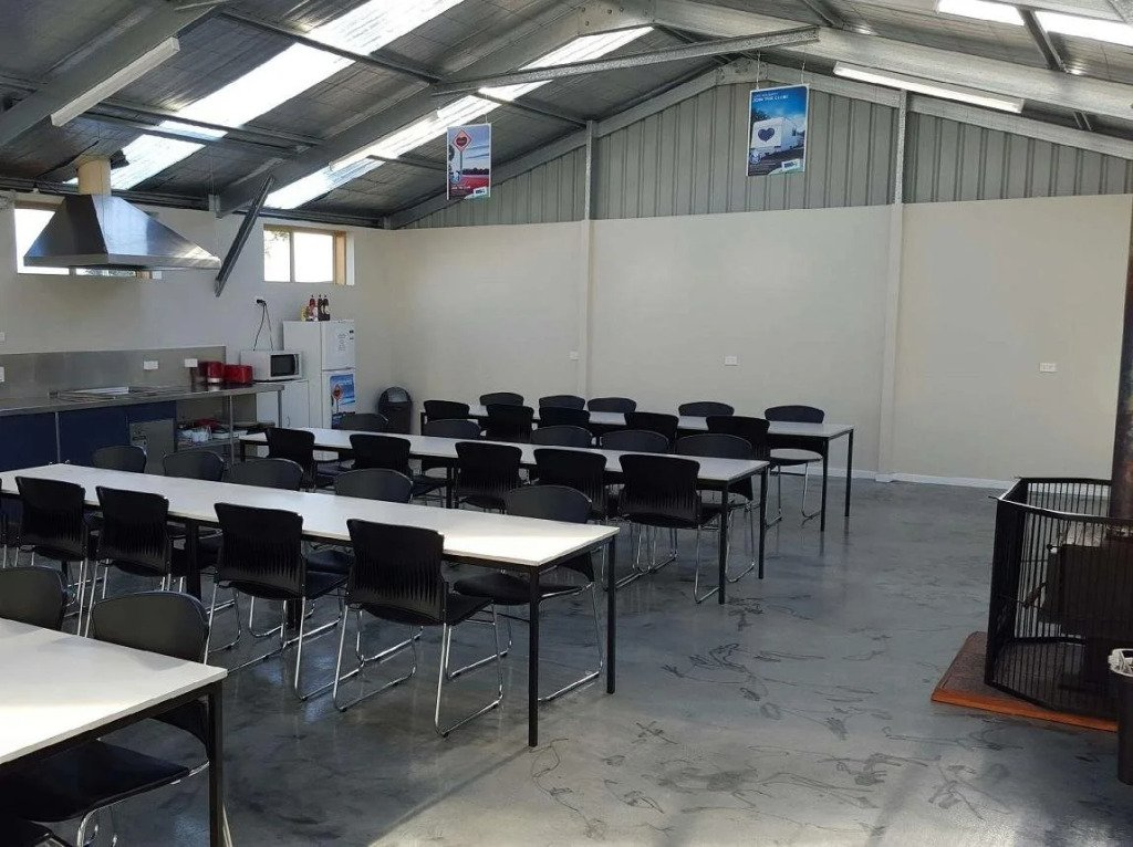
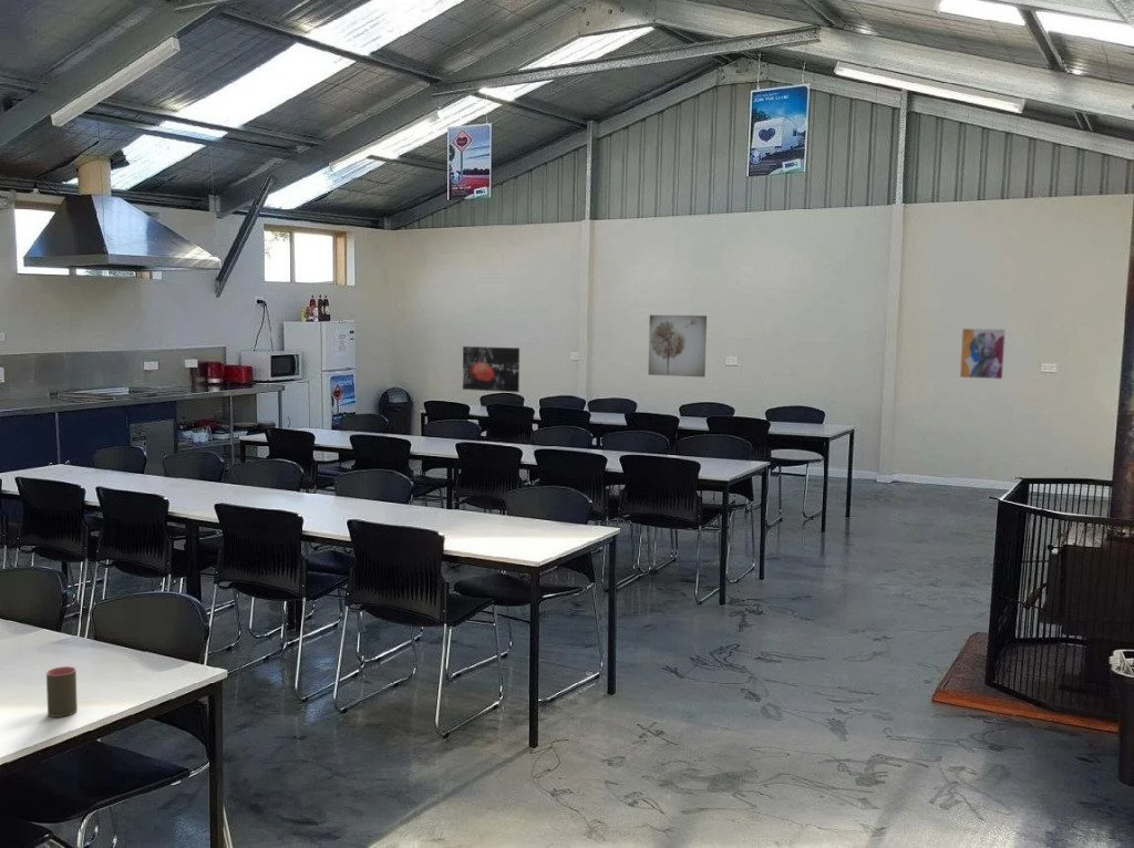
+ wall art [462,345,520,393]
+ cup [45,665,79,718]
+ wall art [958,327,1007,381]
+ wall art [647,314,708,379]
